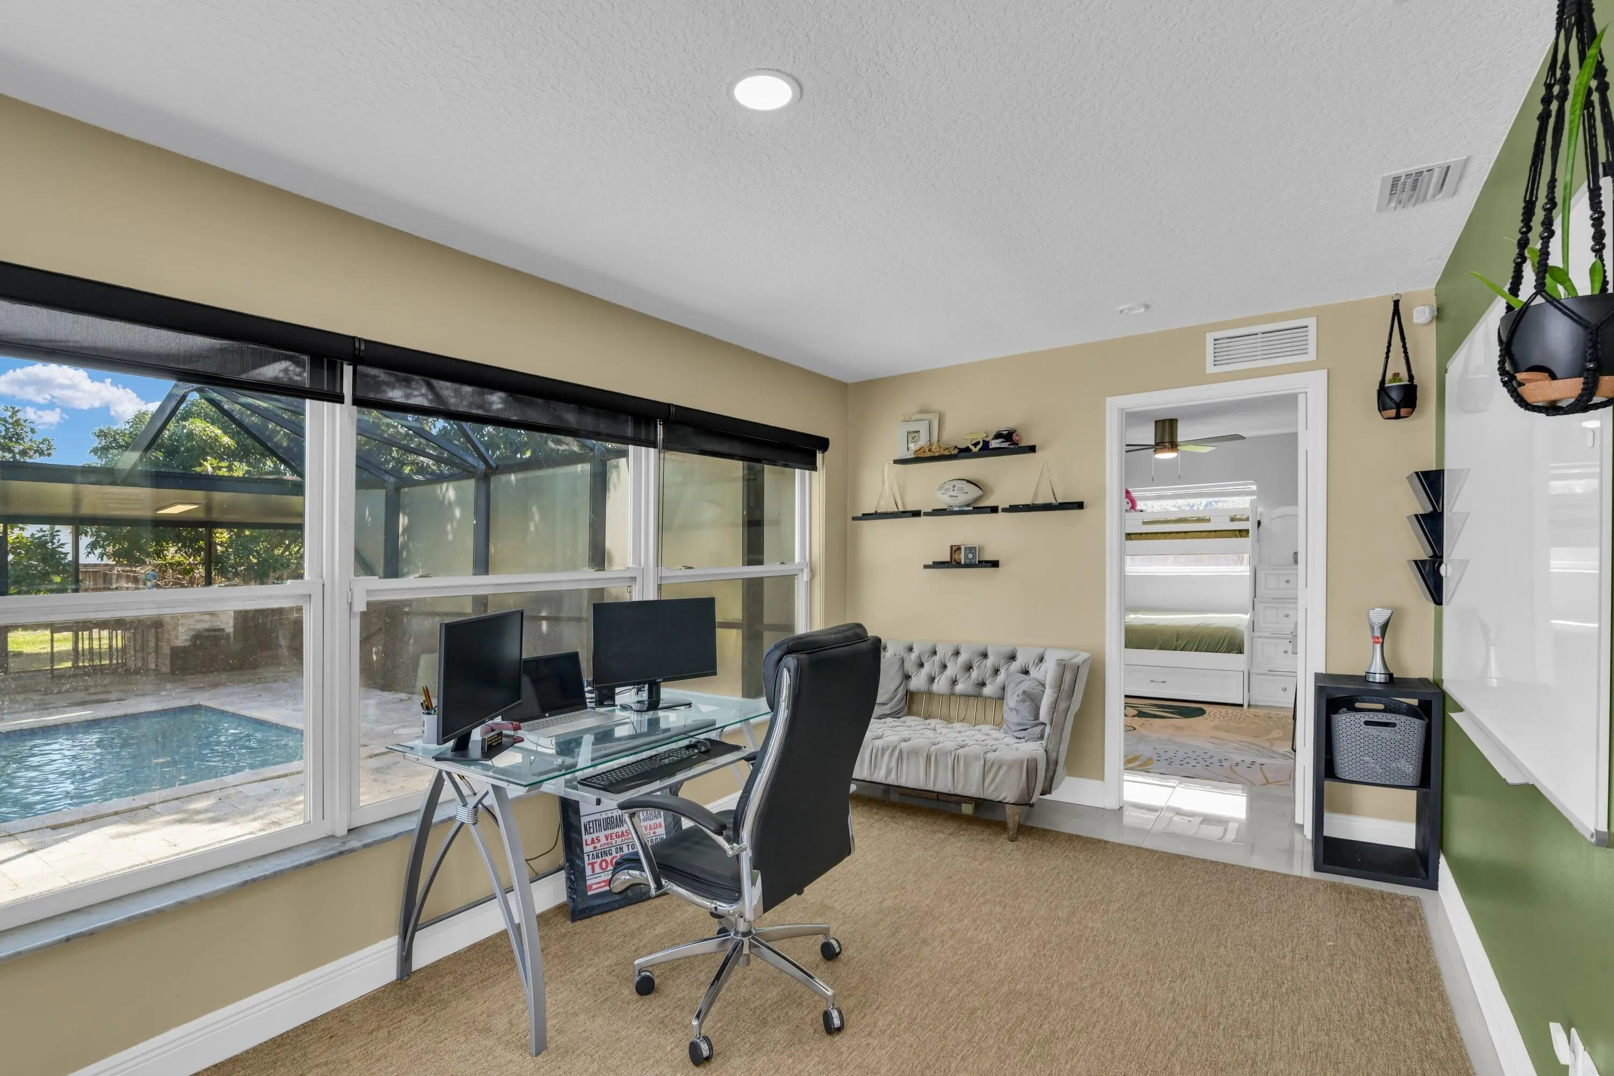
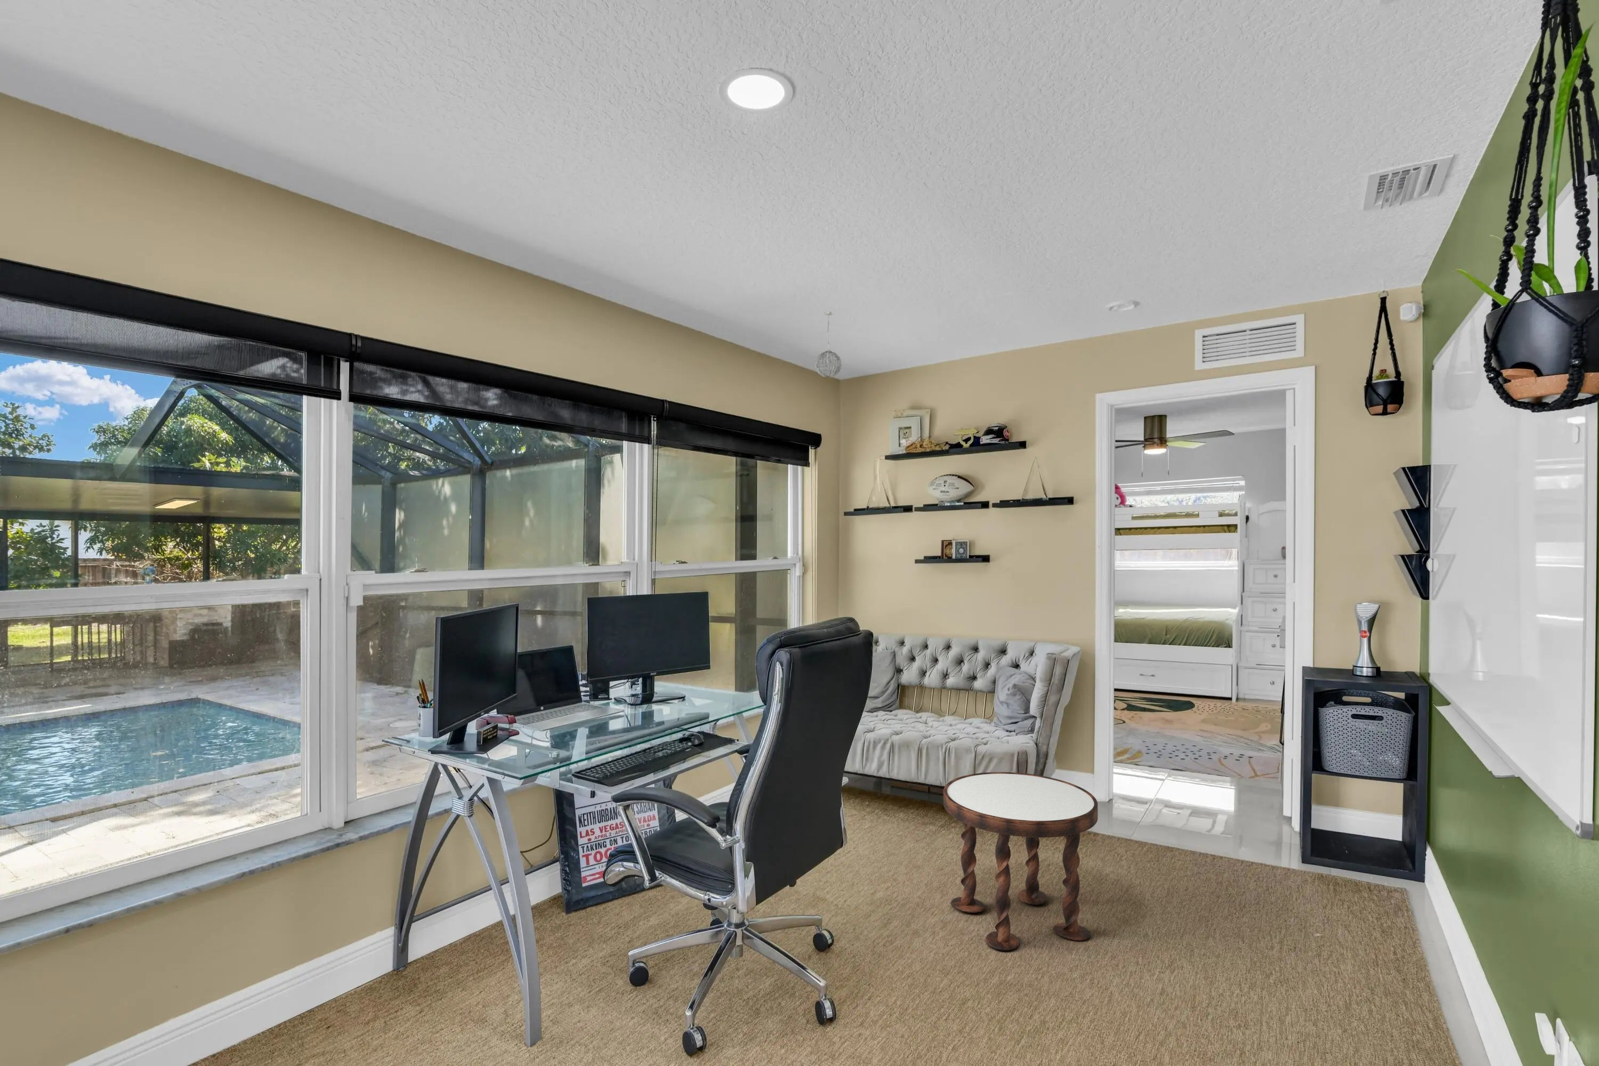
+ side table [943,772,1098,952]
+ pendant light [815,311,842,378]
